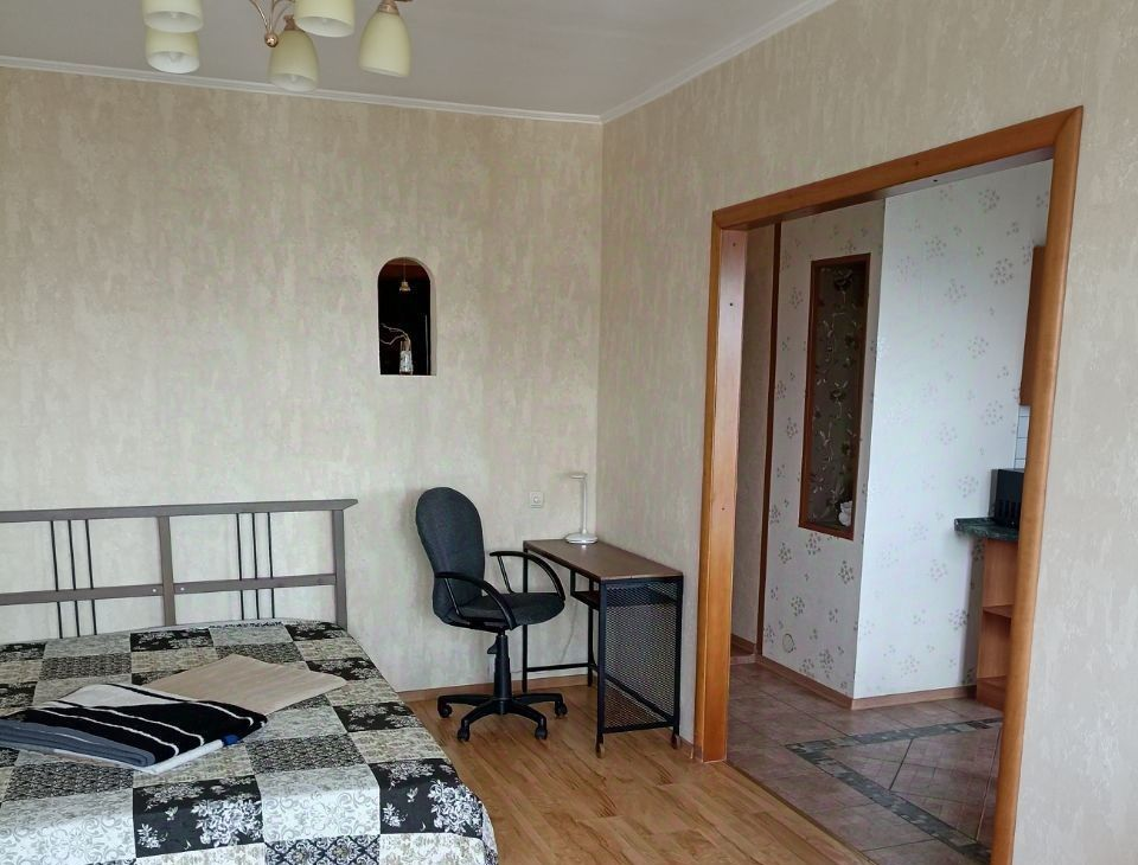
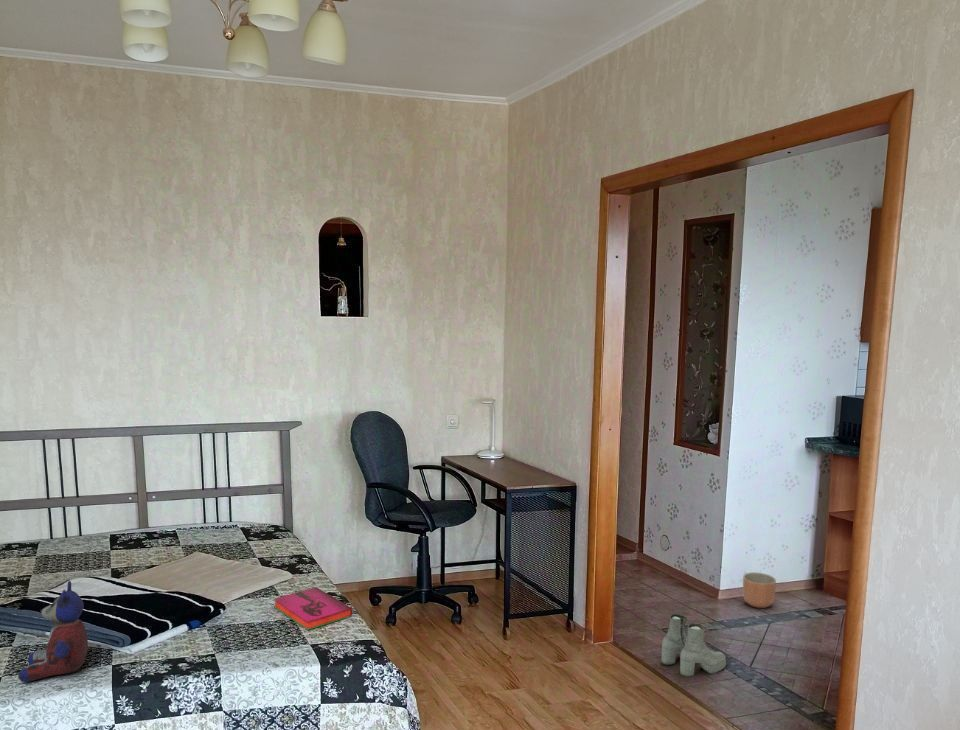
+ hardback book [273,586,353,631]
+ stuffed bear [18,580,89,683]
+ boots [660,613,727,677]
+ planter [742,571,777,609]
